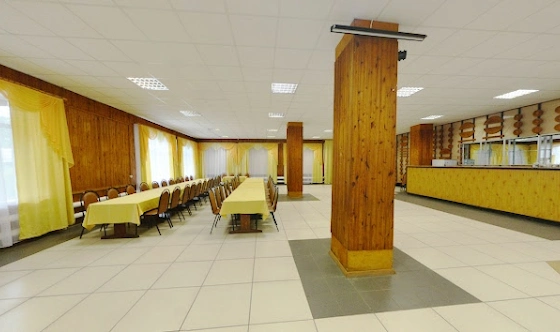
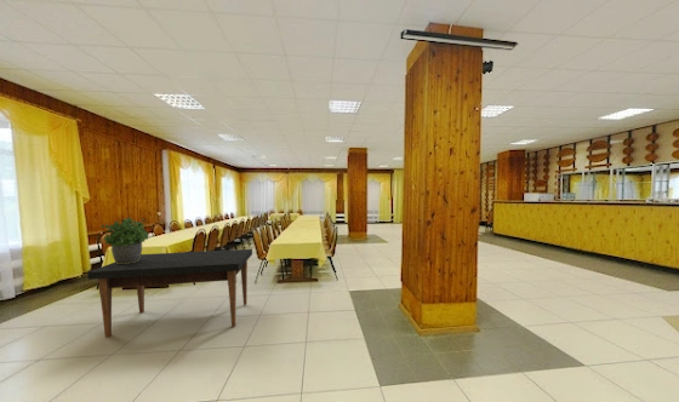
+ dining table [86,248,253,338]
+ potted plant [101,216,150,264]
